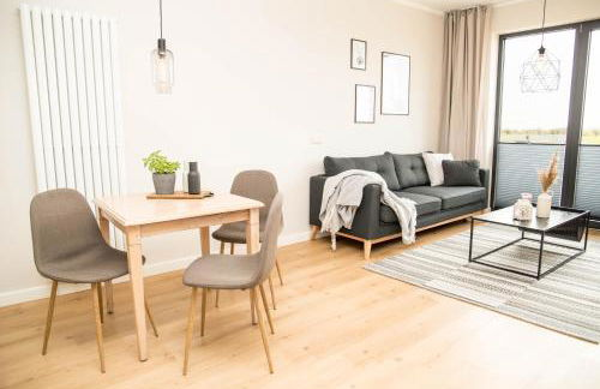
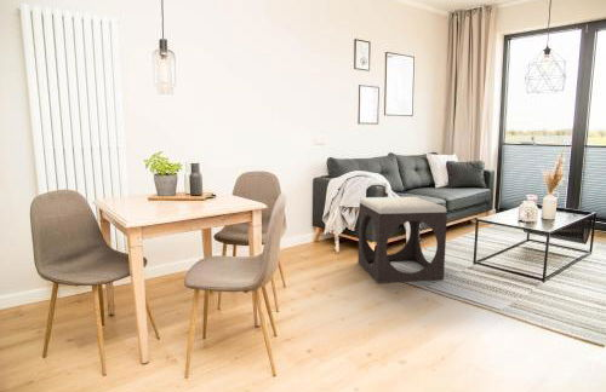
+ footstool [356,196,448,284]
